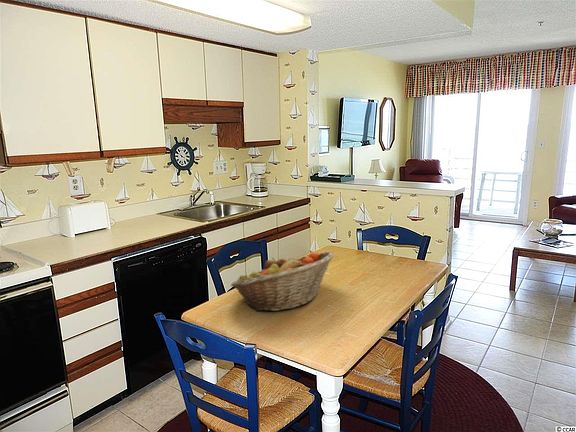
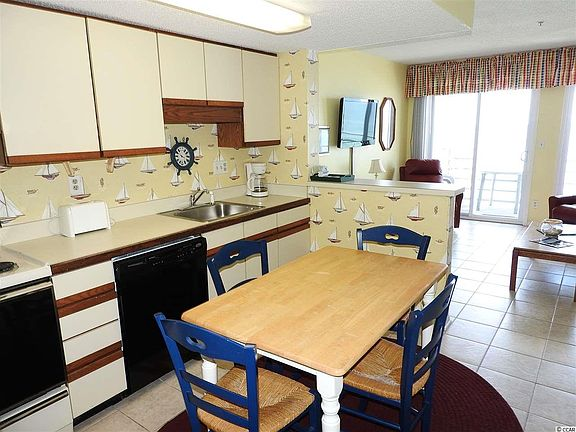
- fruit basket [230,251,335,312]
